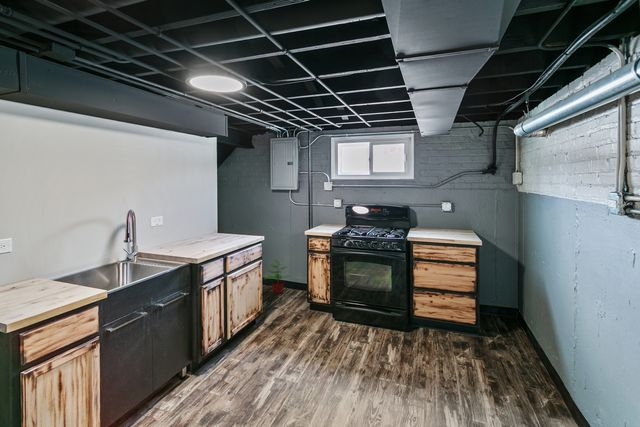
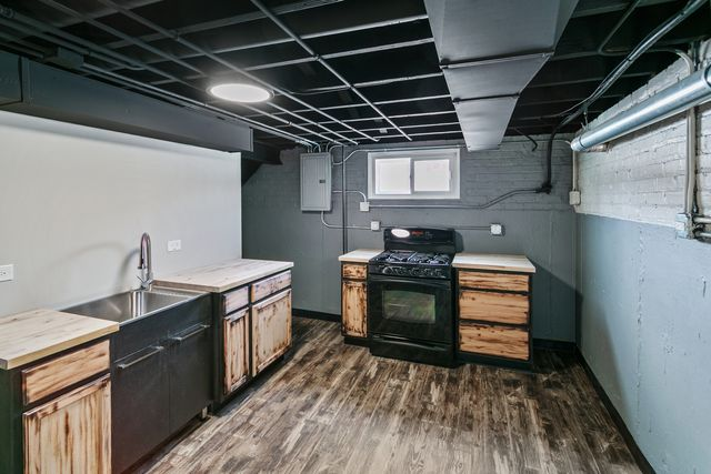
- potted plant [263,258,292,294]
